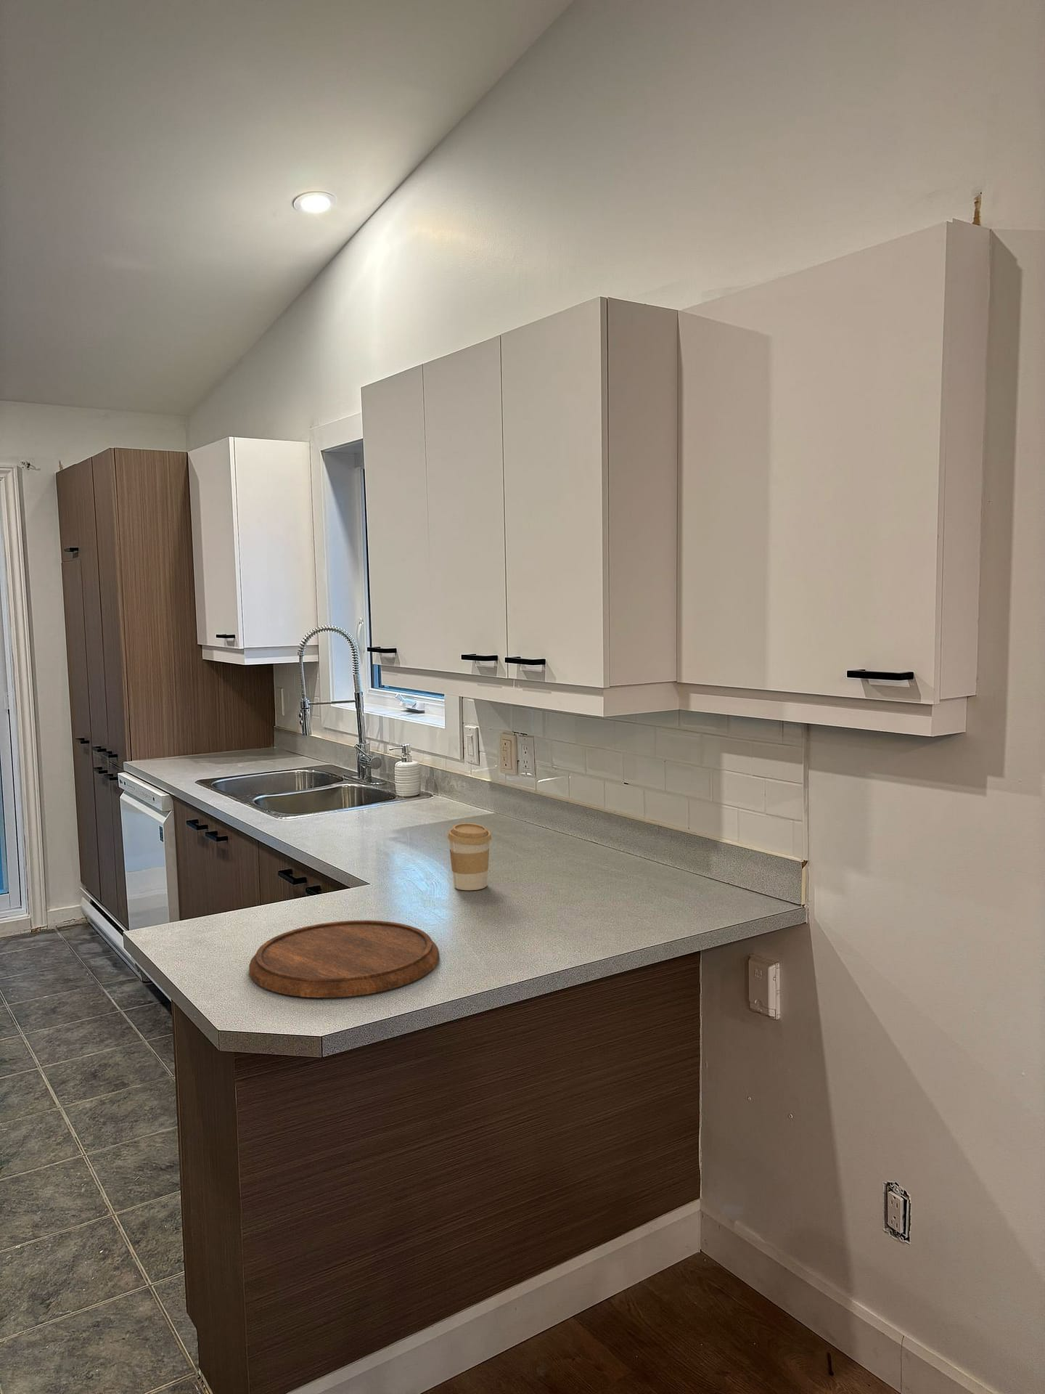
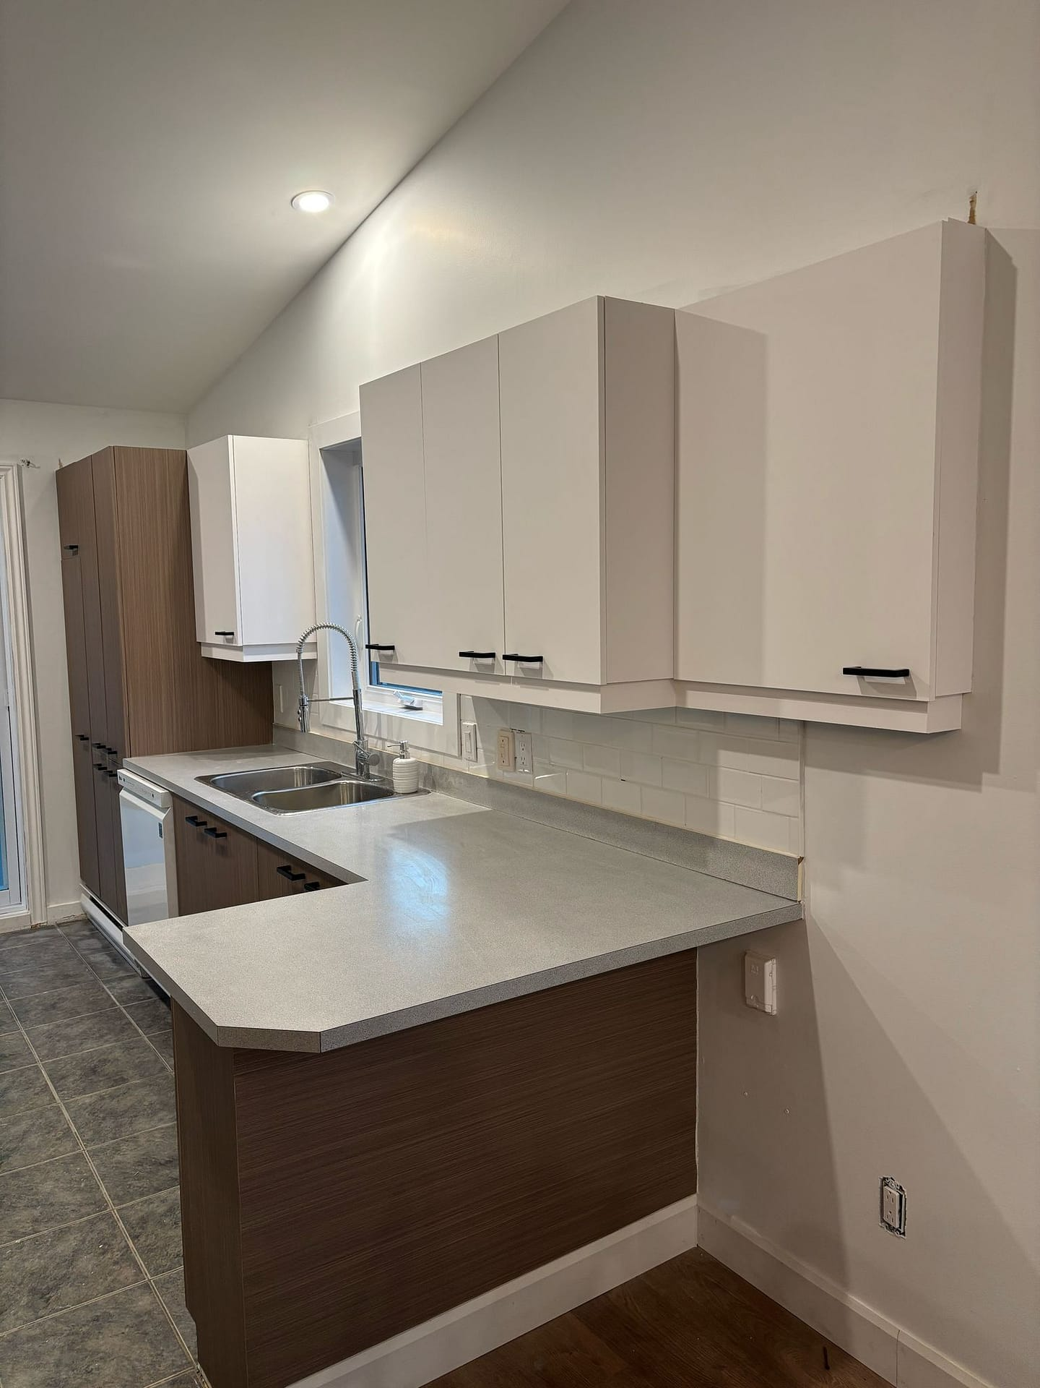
- coffee cup [447,822,492,891]
- cutting board [248,920,440,999]
